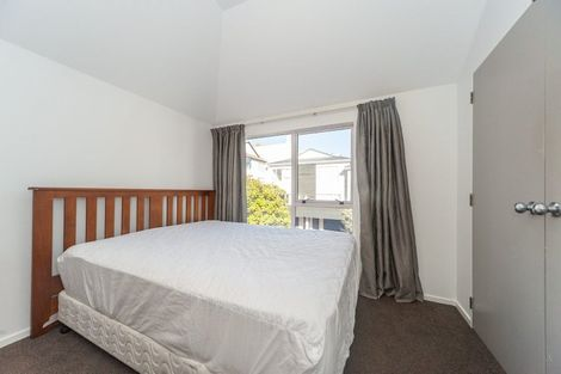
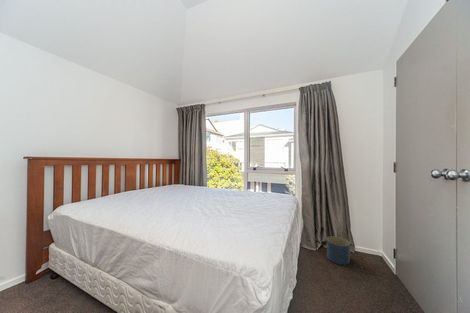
+ planter [326,236,351,266]
